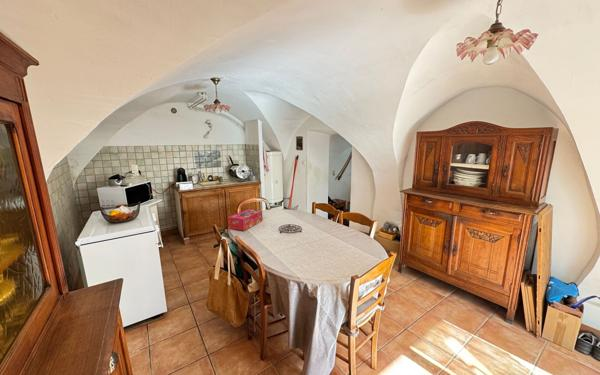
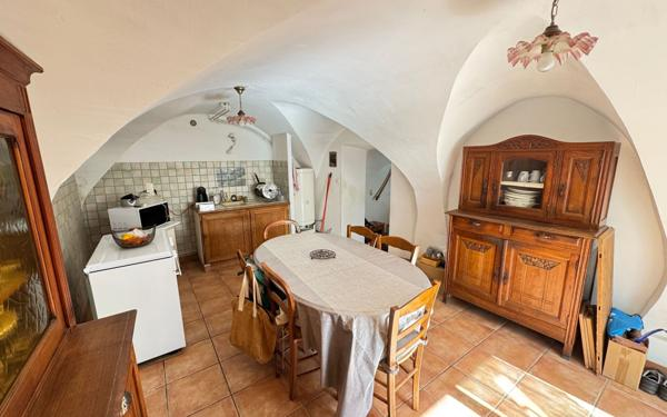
- tissue box [227,208,263,231]
